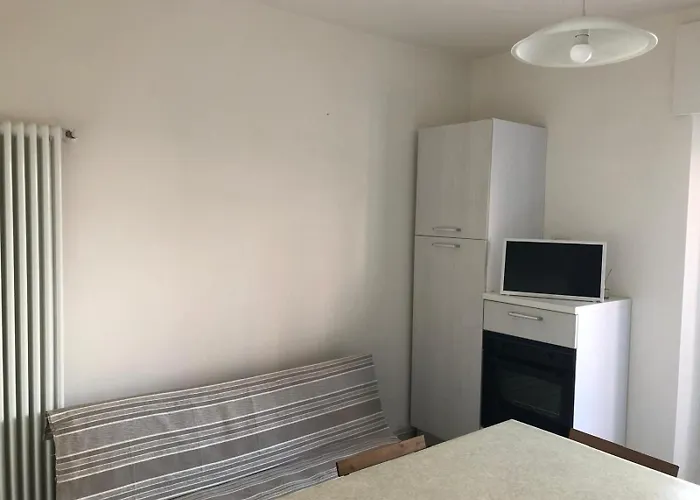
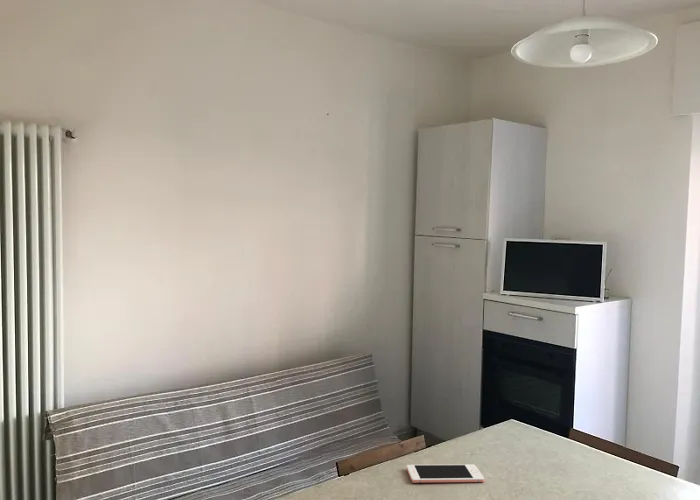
+ cell phone [406,463,485,484]
